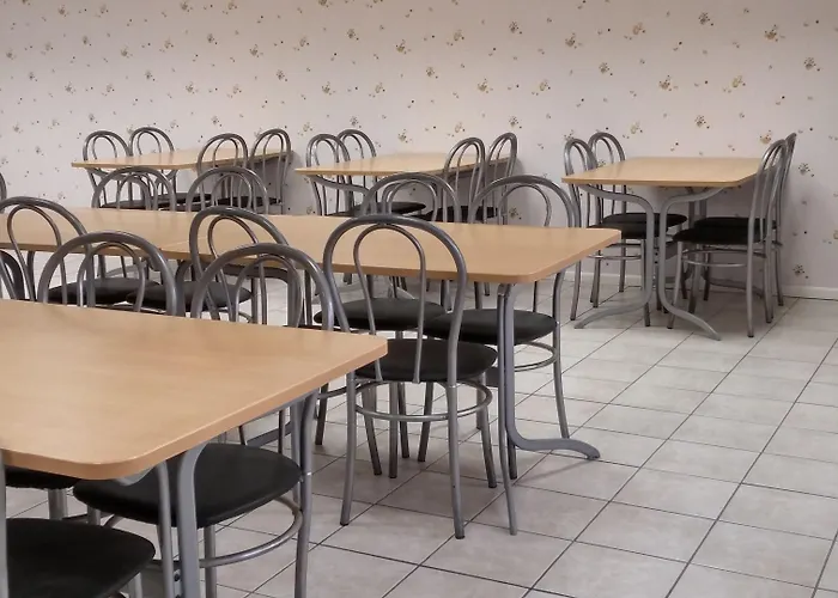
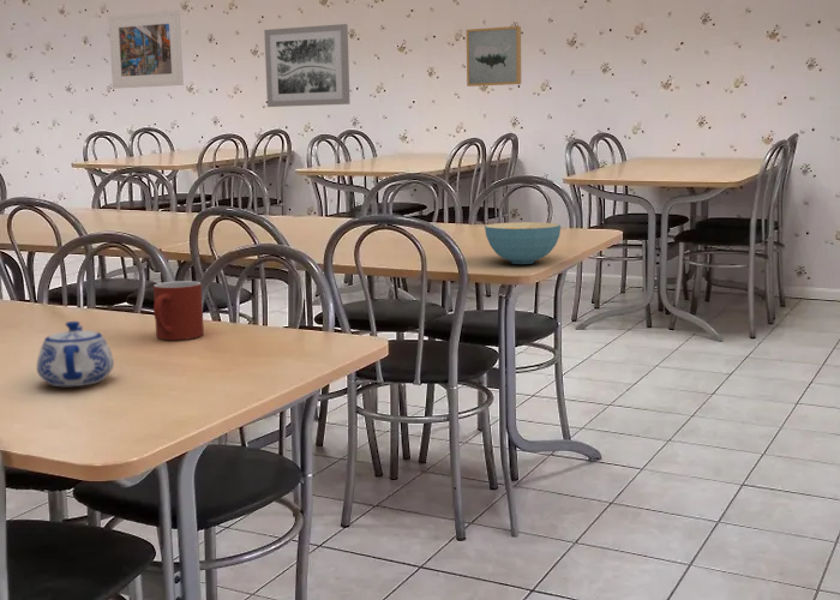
+ wall art [263,23,352,108]
+ cereal bowl [484,221,562,265]
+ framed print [107,10,185,90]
+ wall art [466,25,522,88]
+ teapot [35,320,115,388]
+ mug [152,280,205,341]
